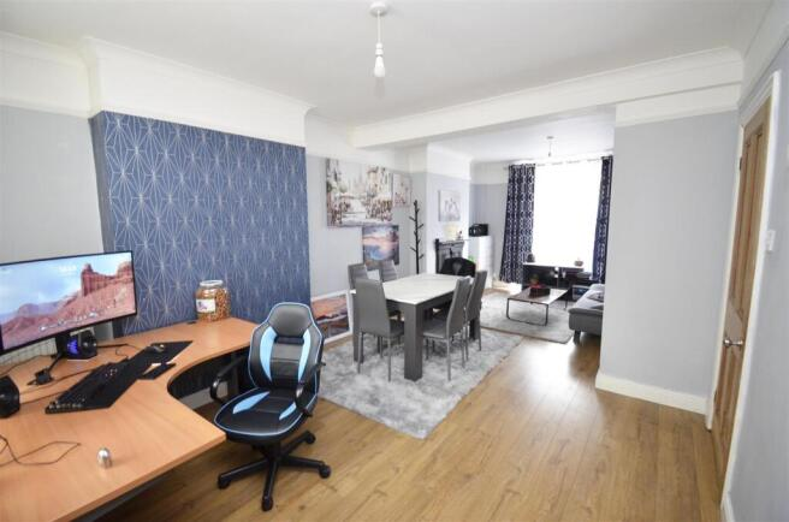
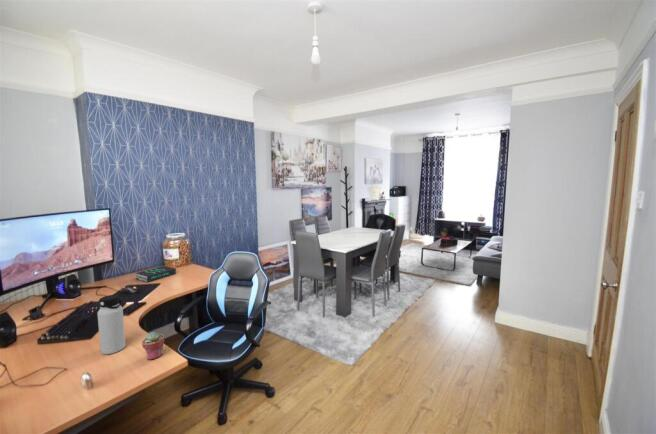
+ potted succulent [141,331,165,361]
+ water bottle [96,294,126,355]
+ book [134,265,177,283]
